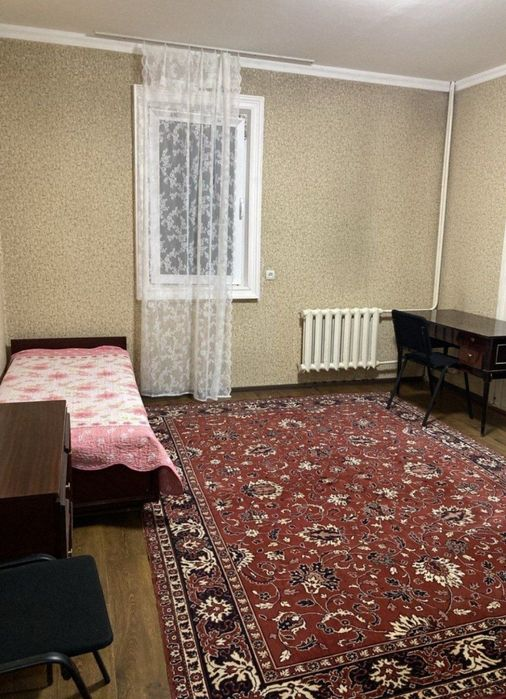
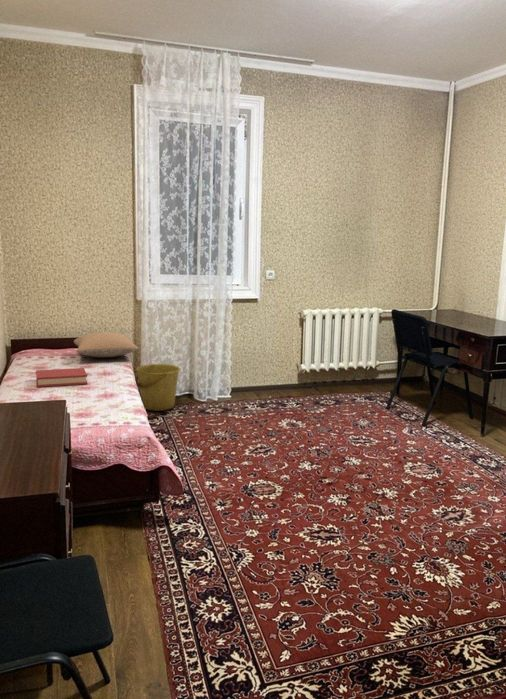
+ bucket [134,363,182,412]
+ pillow [73,331,140,359]
+ hardback book [35,367,88,388]
